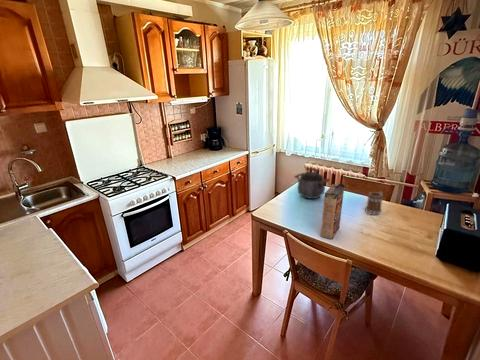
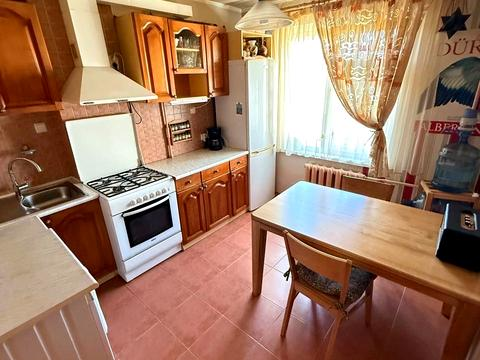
- kettle [293,166,331,199]
- mug [364,191,384,216]
- cereal box [320,182,346,240]
